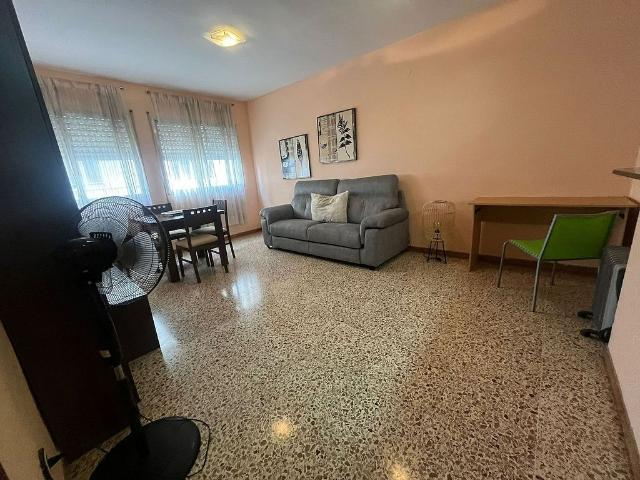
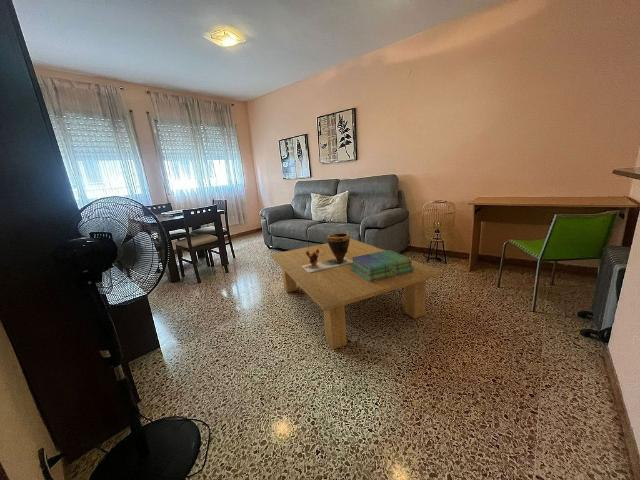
+ clay pot [302,232,353,273]
+ stack of books [350,249,414,282]
+ coffee table [270,238,444,350]
